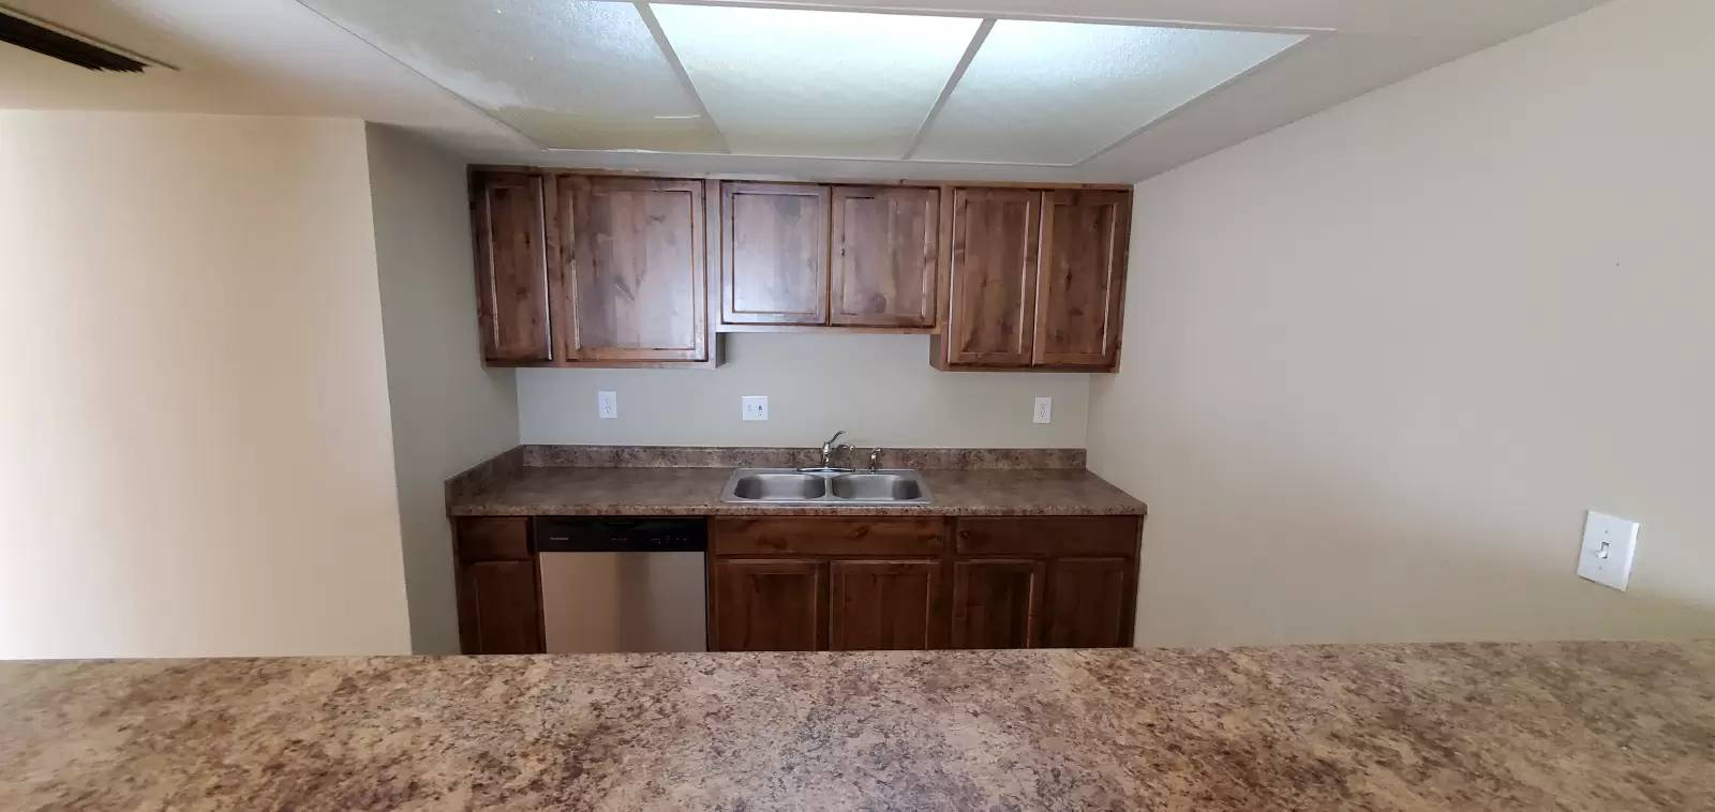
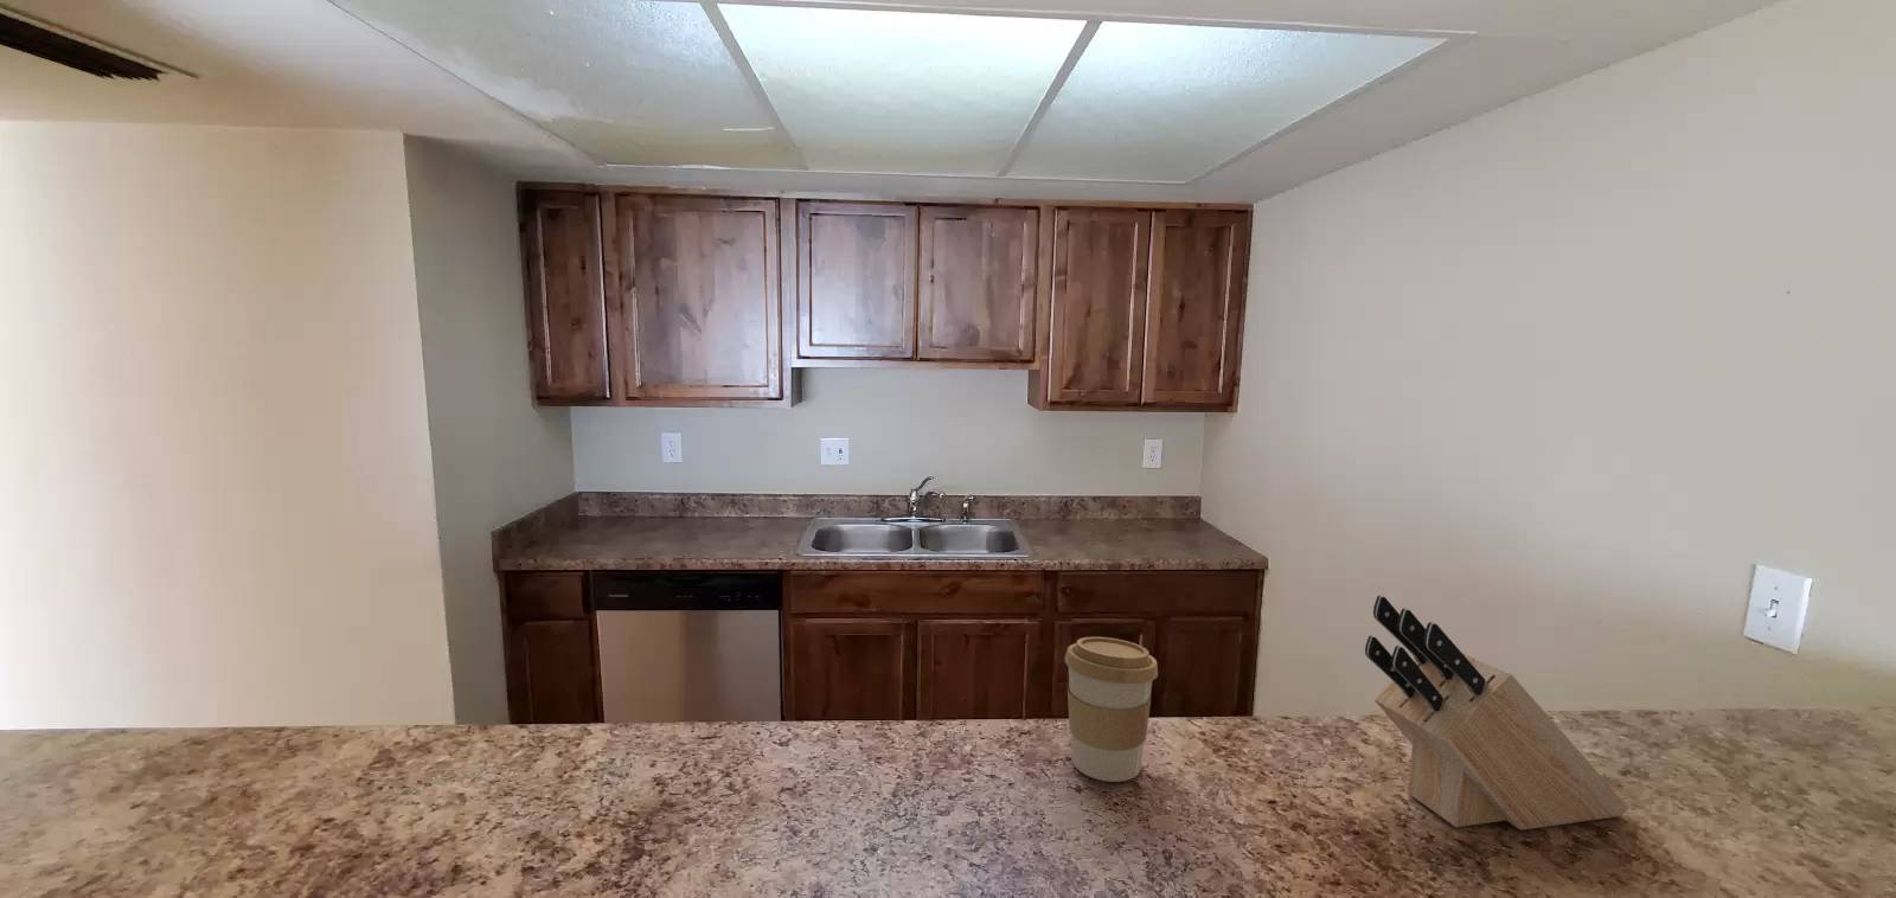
+ coffee cup [1064,636,1158,783]
+ knife block [1364,595,1630,830]
